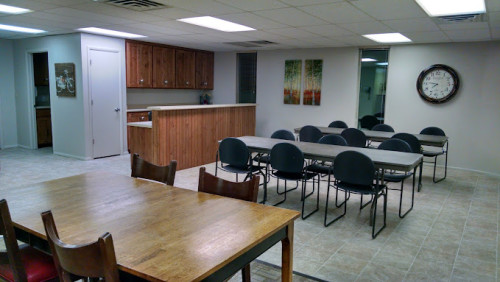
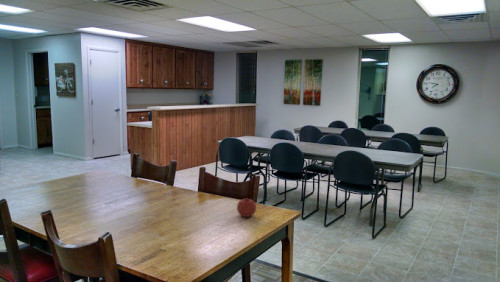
+ fruit [236,198,257,218]
